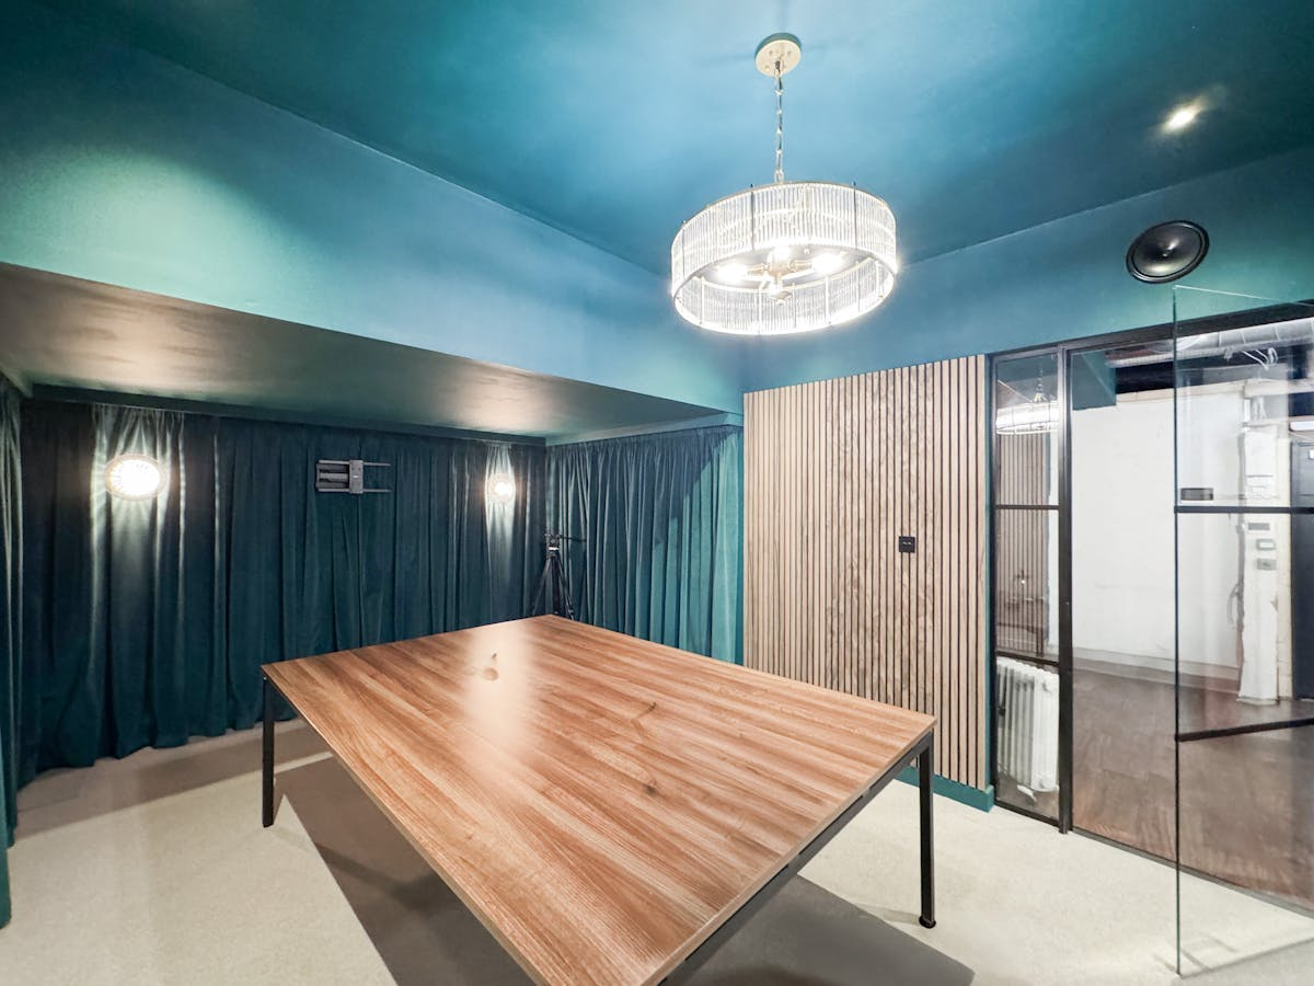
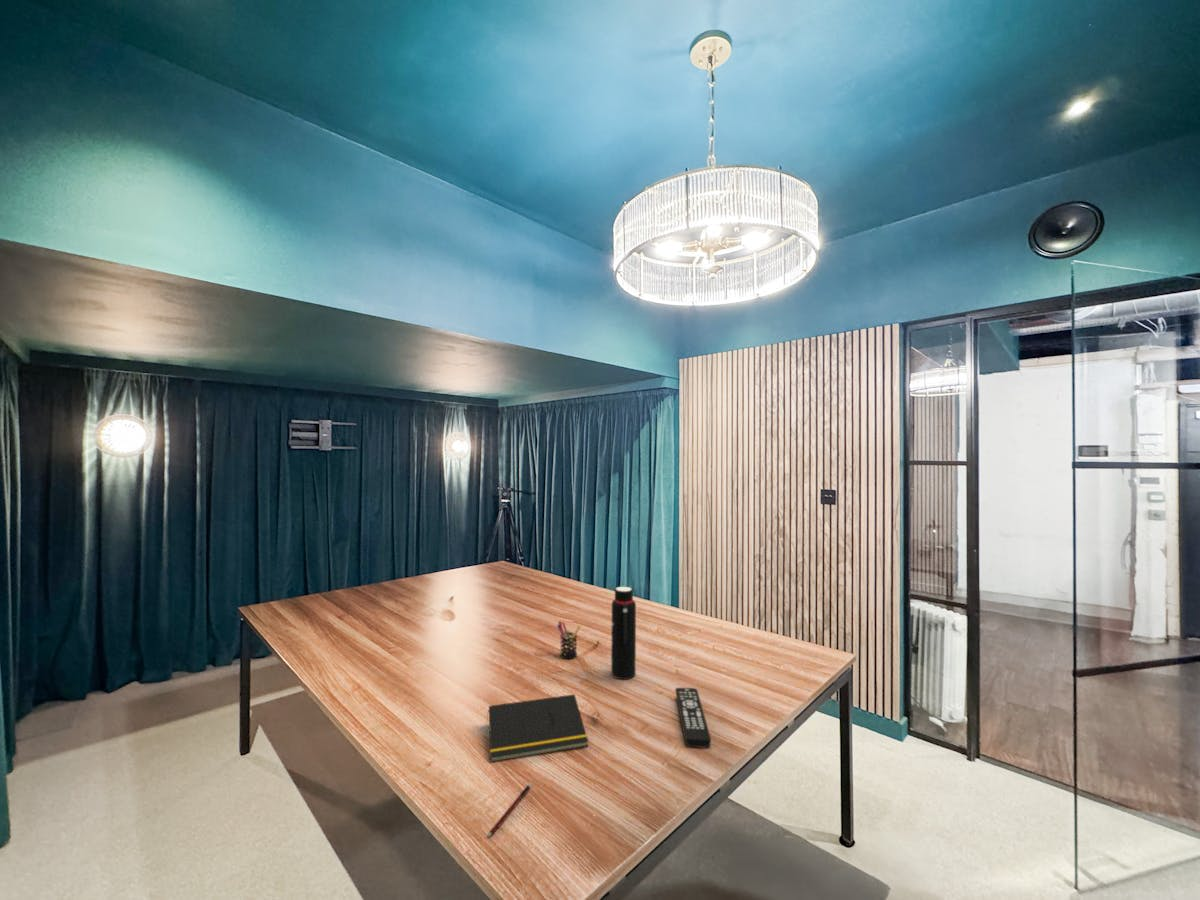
+ pen holder [556,620,581,660]
+ notepad [485,693,589,763]
+ water bottle [610,585,637,680]
+ remote control [674,687,712,748]
+ pen [487,781,534,838]
